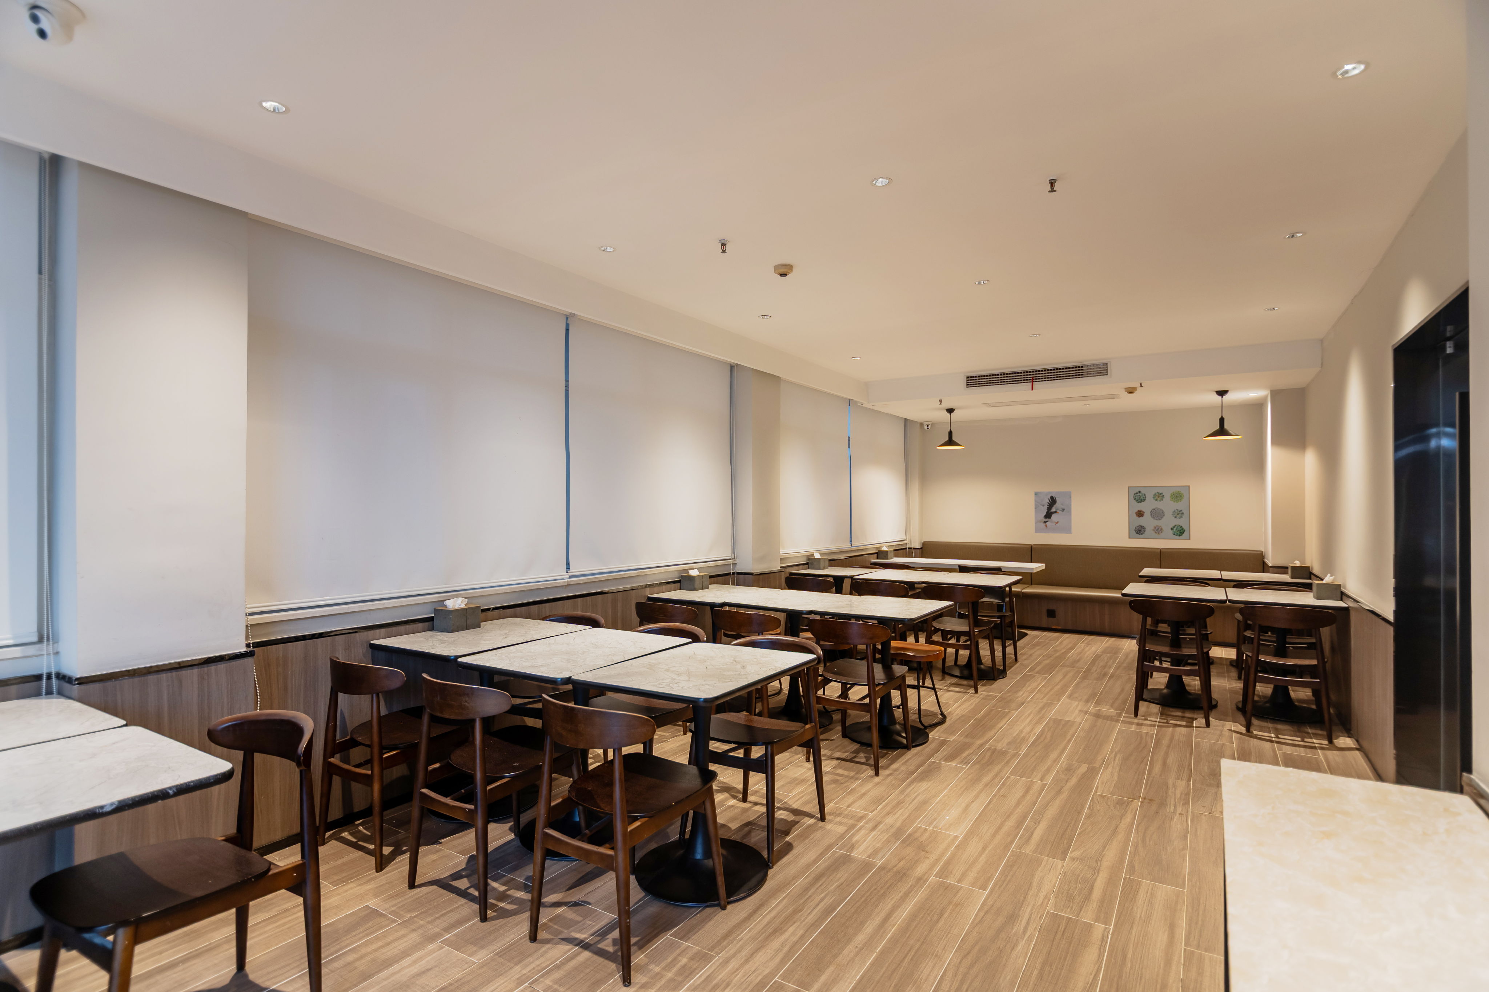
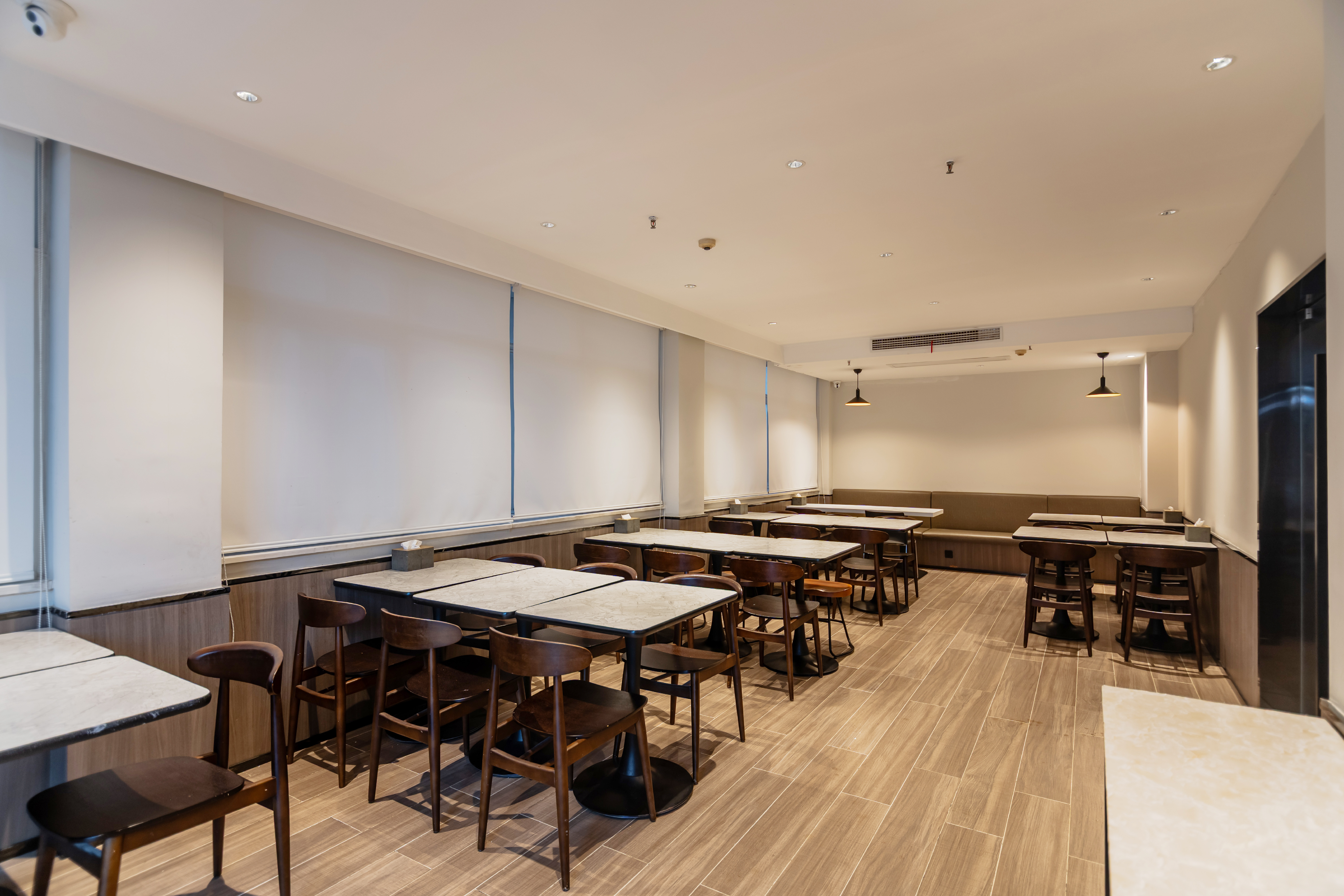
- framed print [1034,490,1072,535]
- wall art [1128,485,1191,540]
